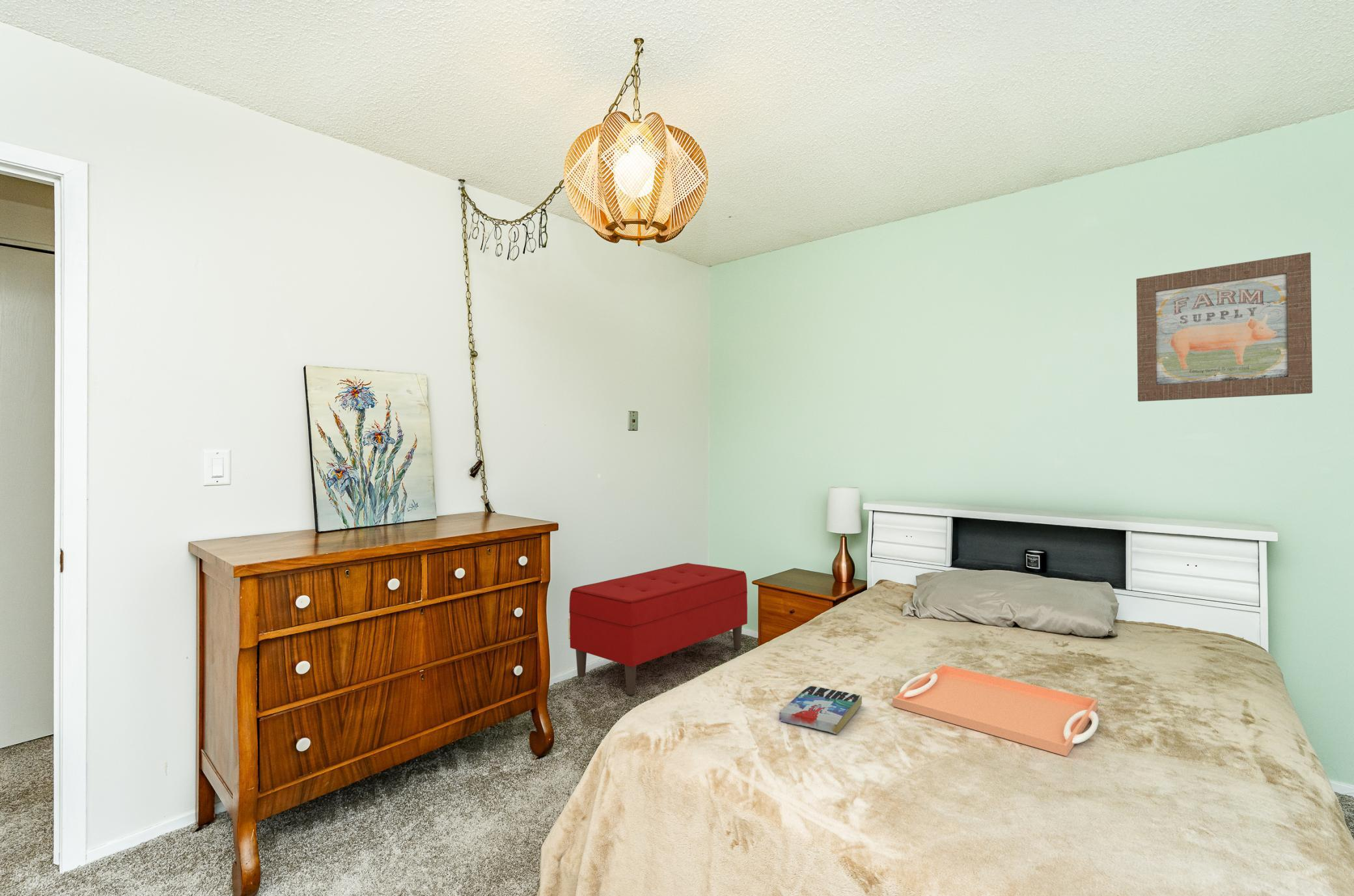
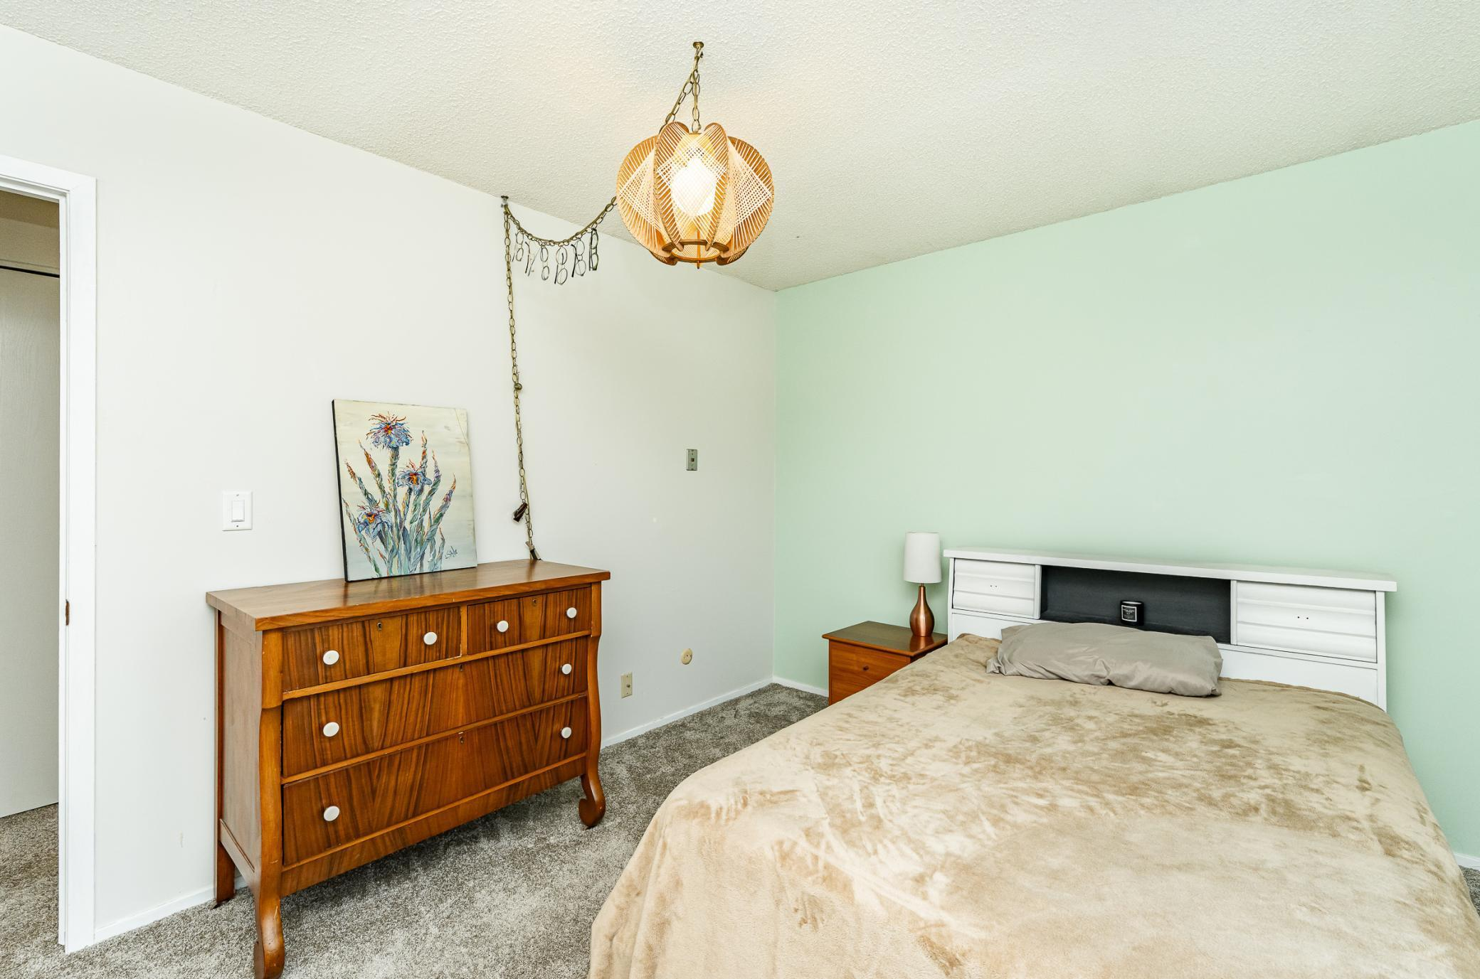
- book [779,685,863,735]
- bench [569,562,748,696]
- serving tray [892,664,1099,757]
- wall art [1136,252,1313,402]
